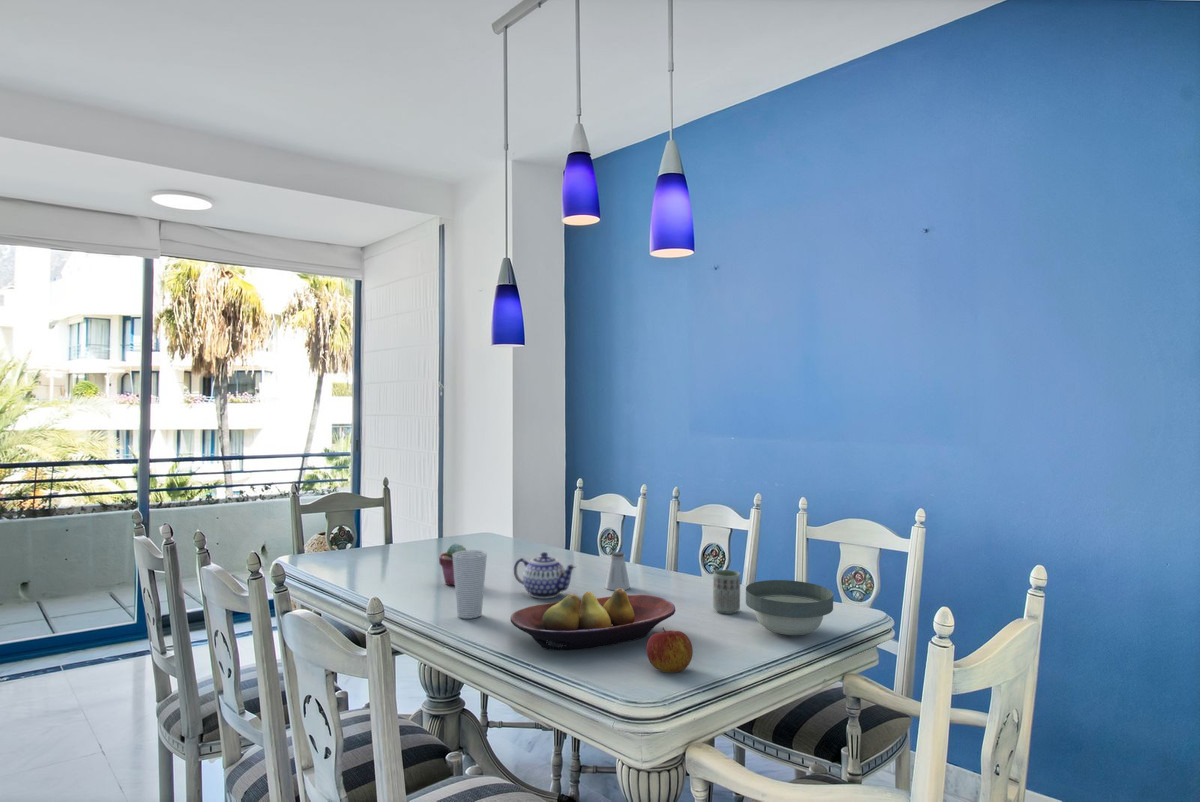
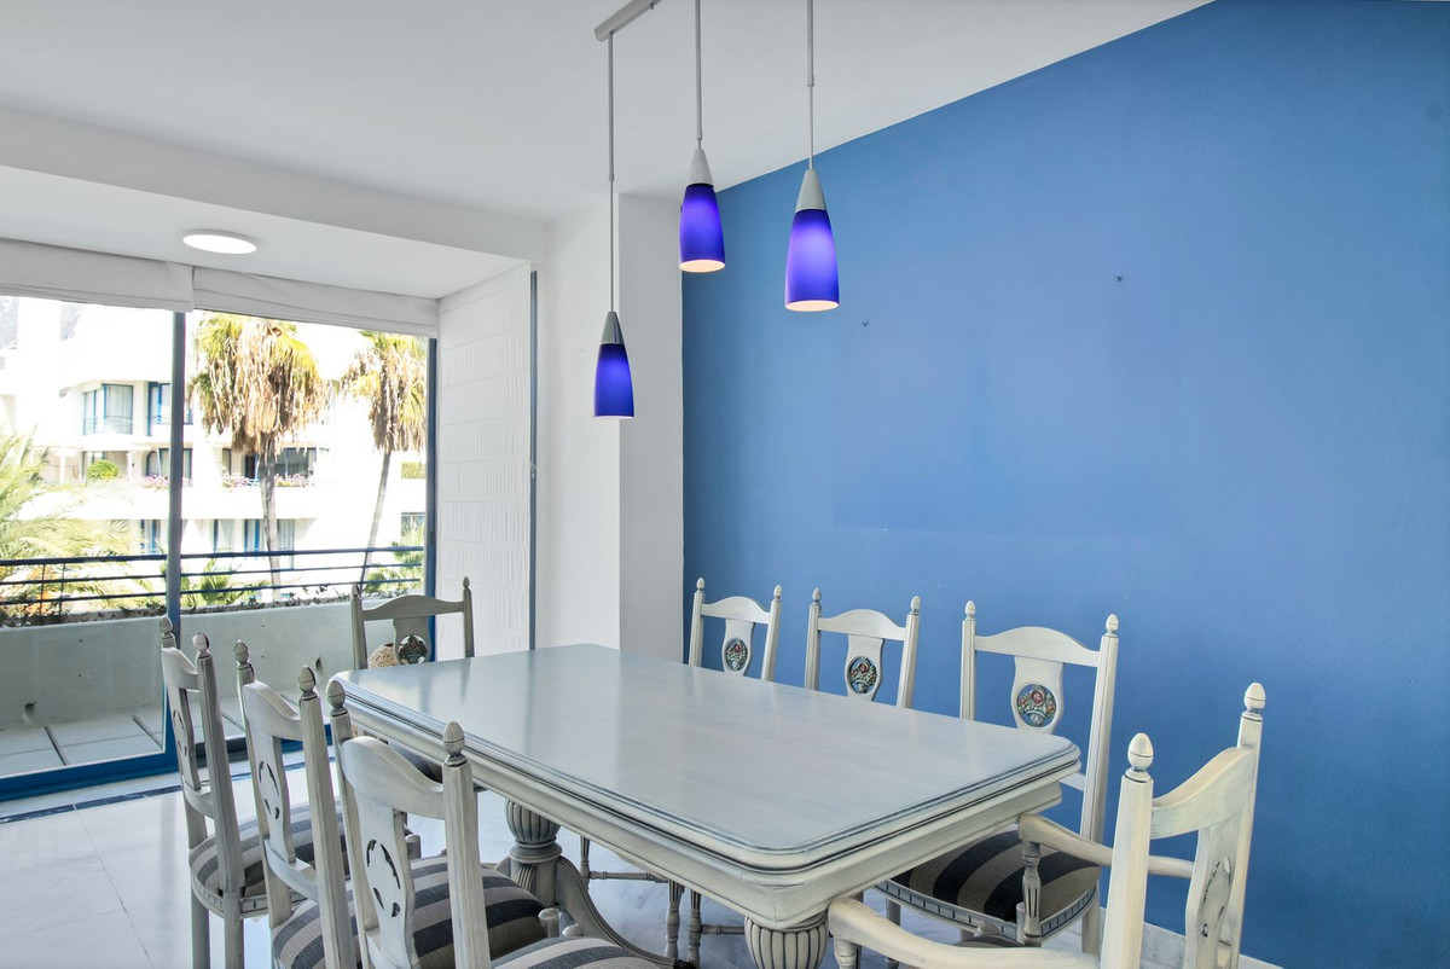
- fruit bowl [510,589,676,651]
- saltshaker [604,551,631,591]
- cup [453,549,488,620]
- cup [712,569,741,615]
- potted succulent [438,542,467,586]
- teapot [513,551,577,599]
- bowl [745,579,834,636]
- apple [646,626,694,674]
